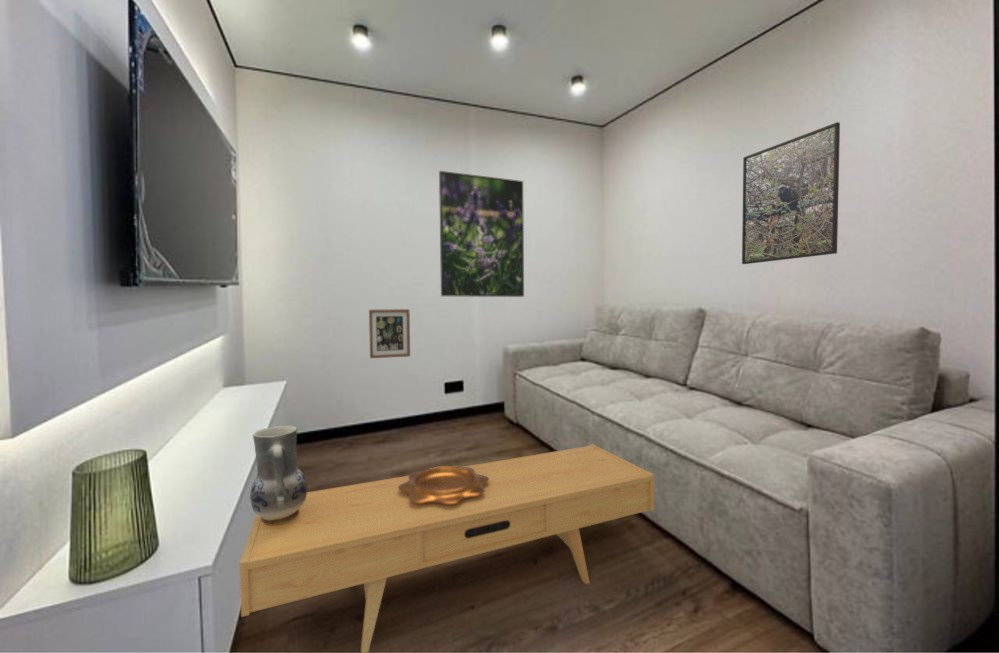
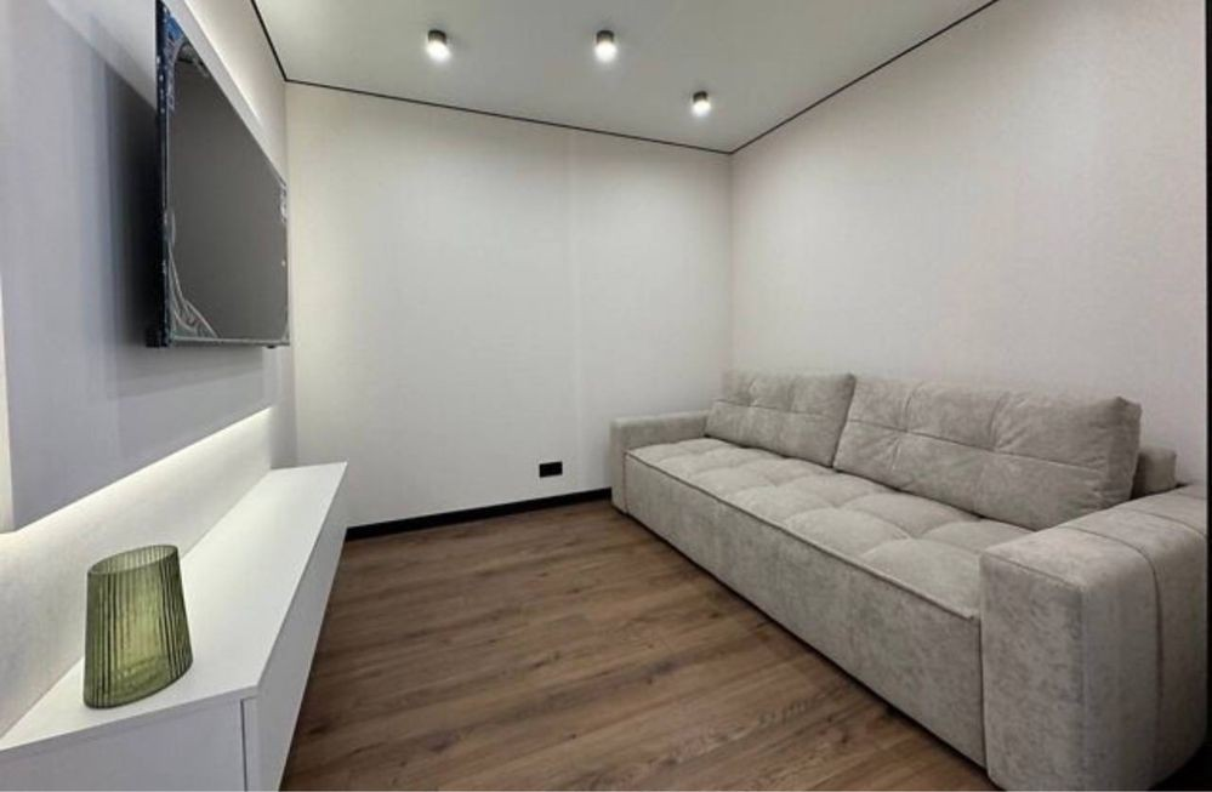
- tv console [239,443,655,653]
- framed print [741,121,841,265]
- decorative bowl [398,465,489,504]
- vase [249,424,308,525]
- wall art [368,308,411,359]
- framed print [438,170,525,298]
